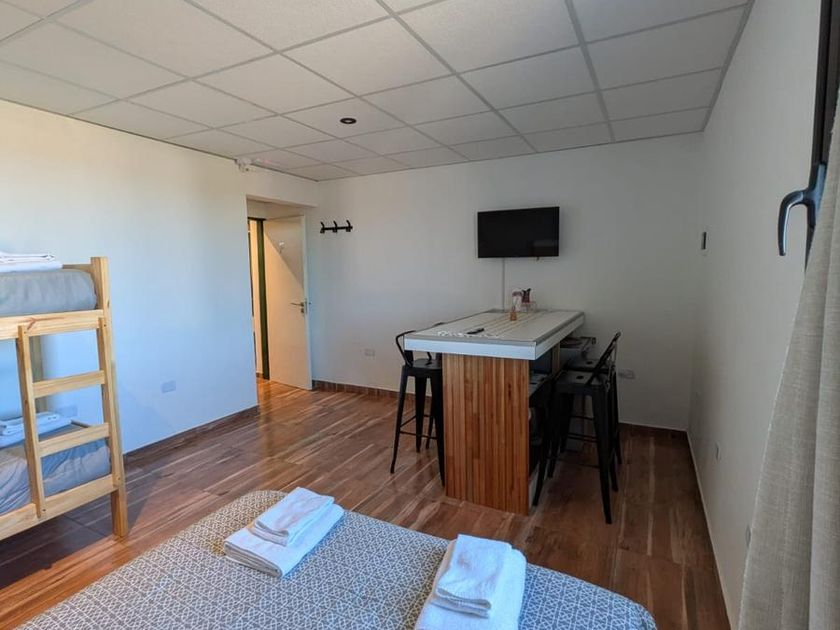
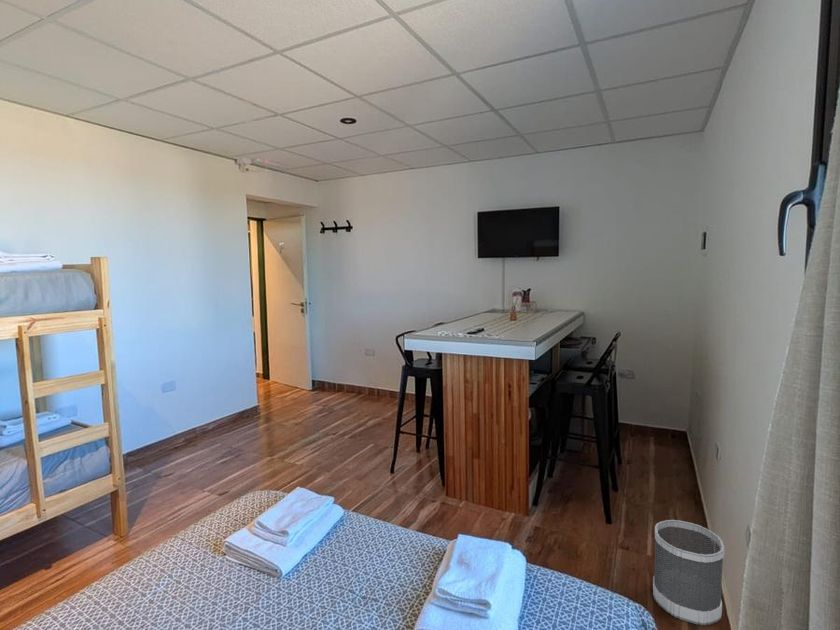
+ wastebasket [652,519,726,626]
